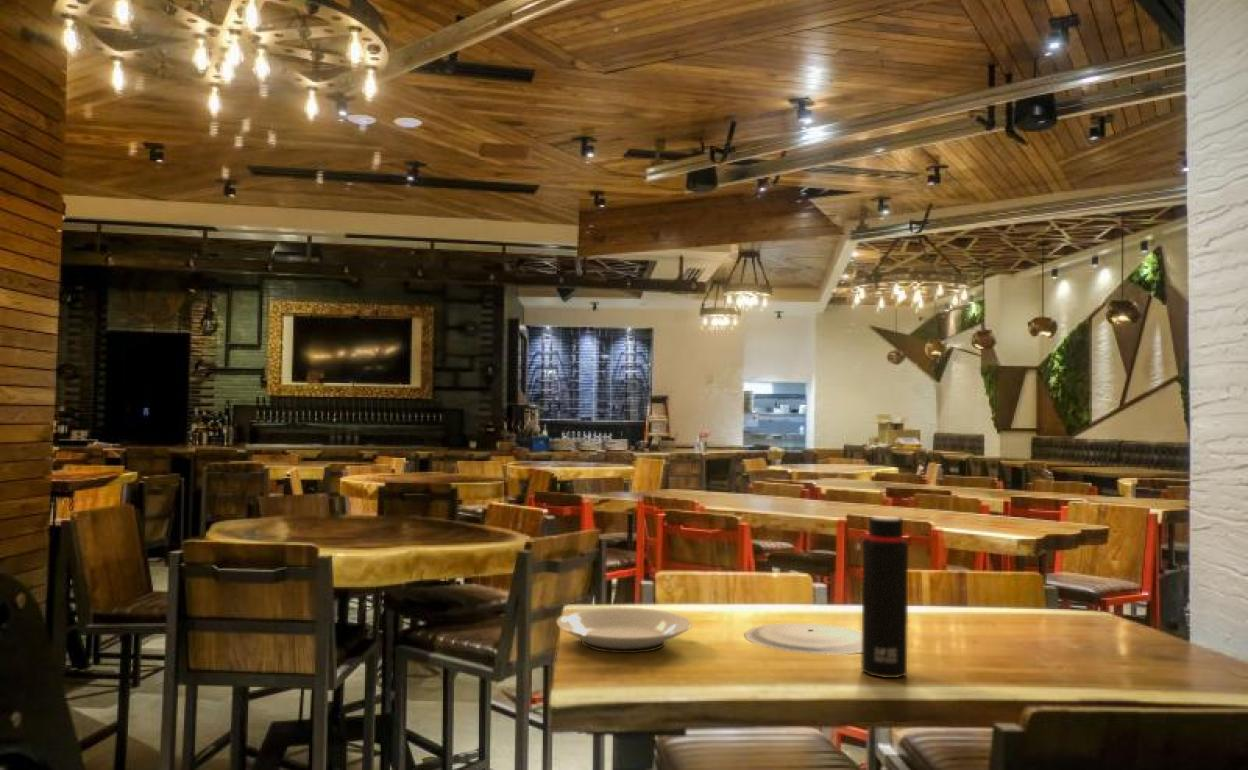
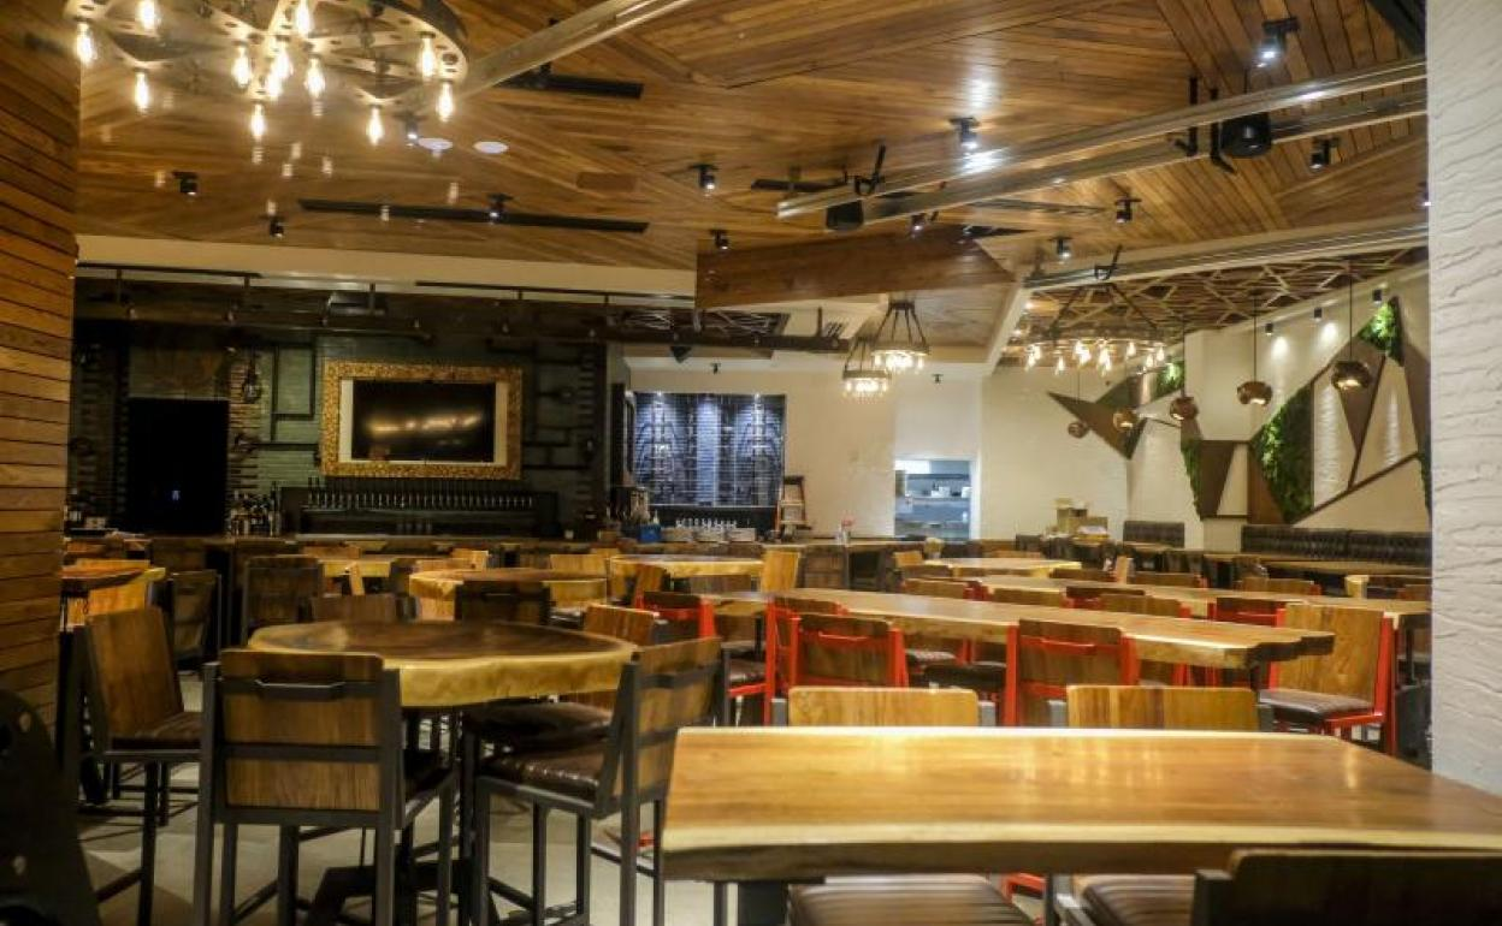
- plate [556,606,692,654]
- water bottle [852,515,909,679]
- plate [744,622,862,656]
